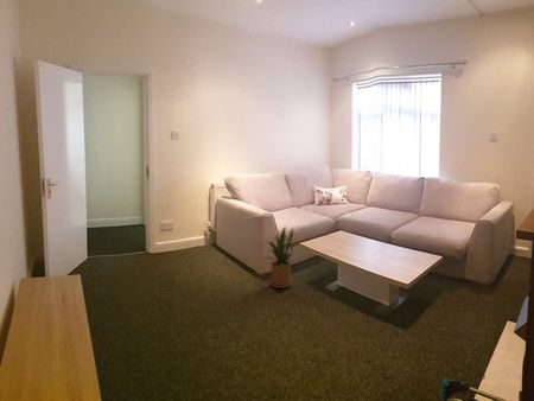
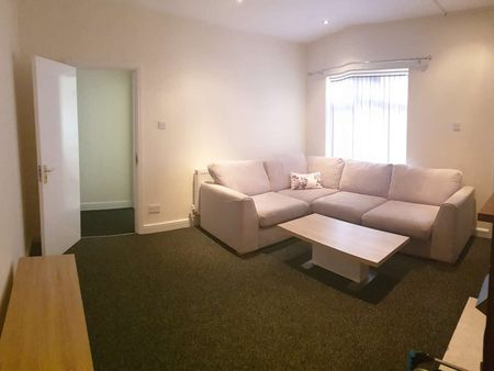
- house plant [260,225,294,289]
